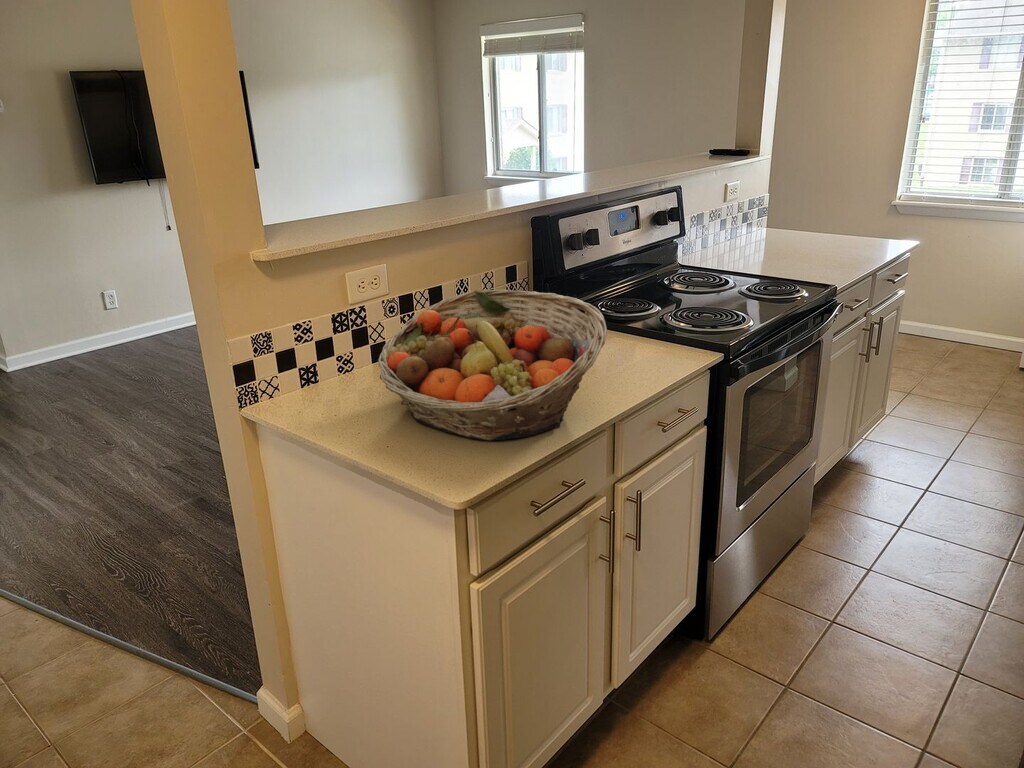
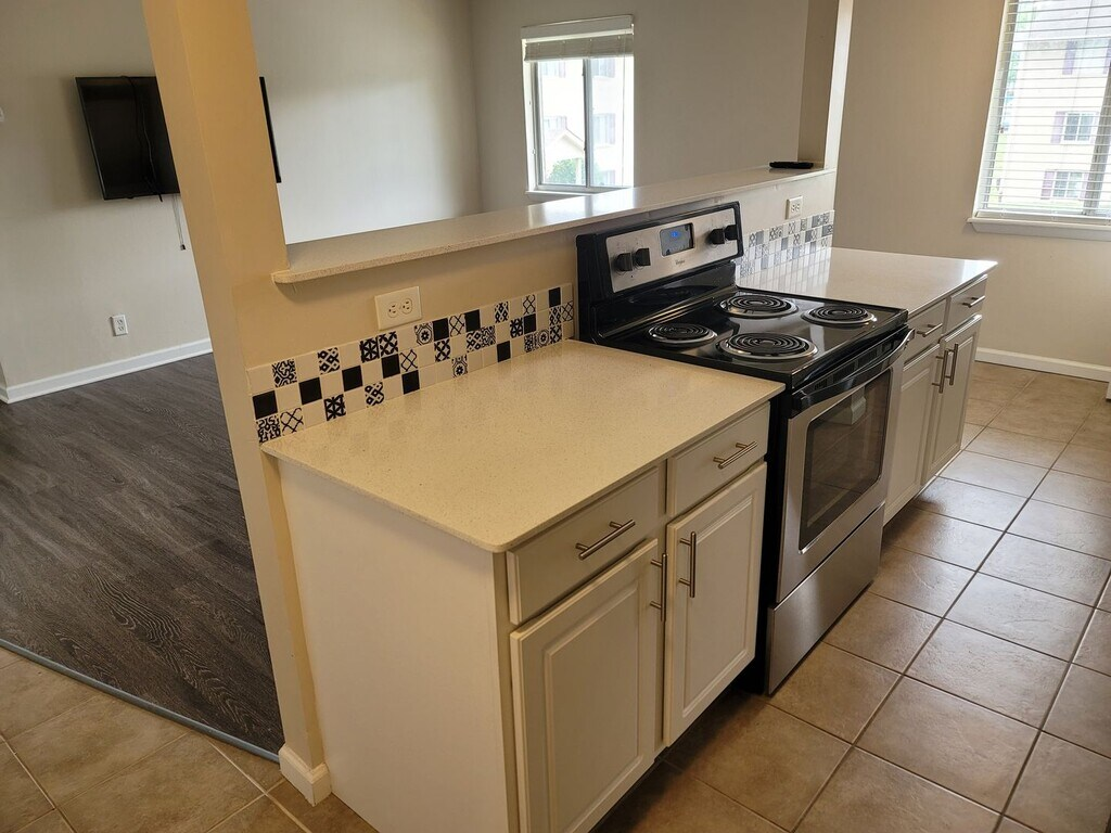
- fruit basket [377,289,608,441]
